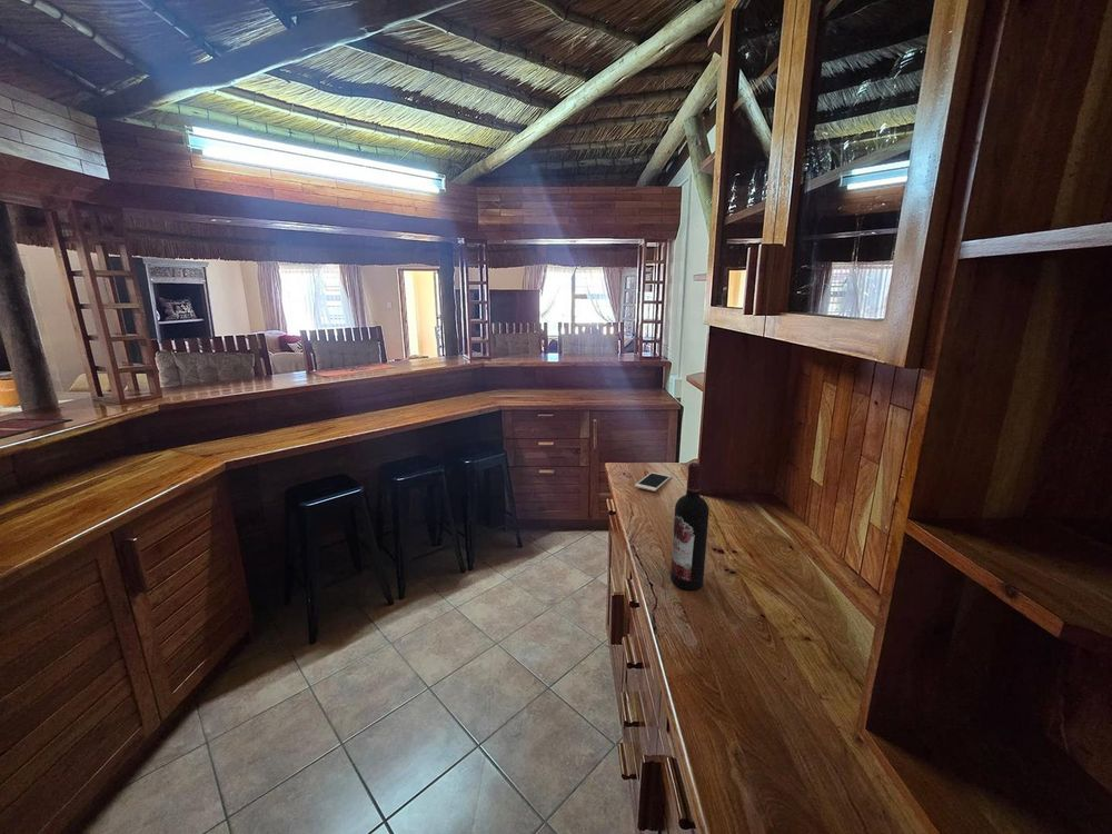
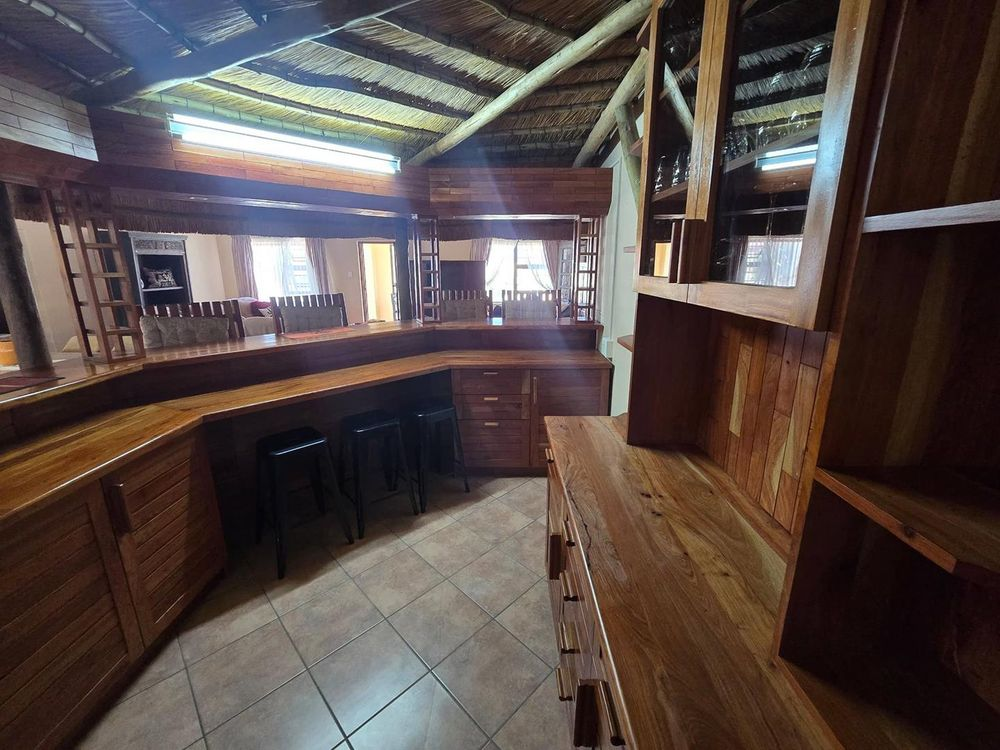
- wine bottle [669,461,711,590]
- cell phone [634,471,673,493]
